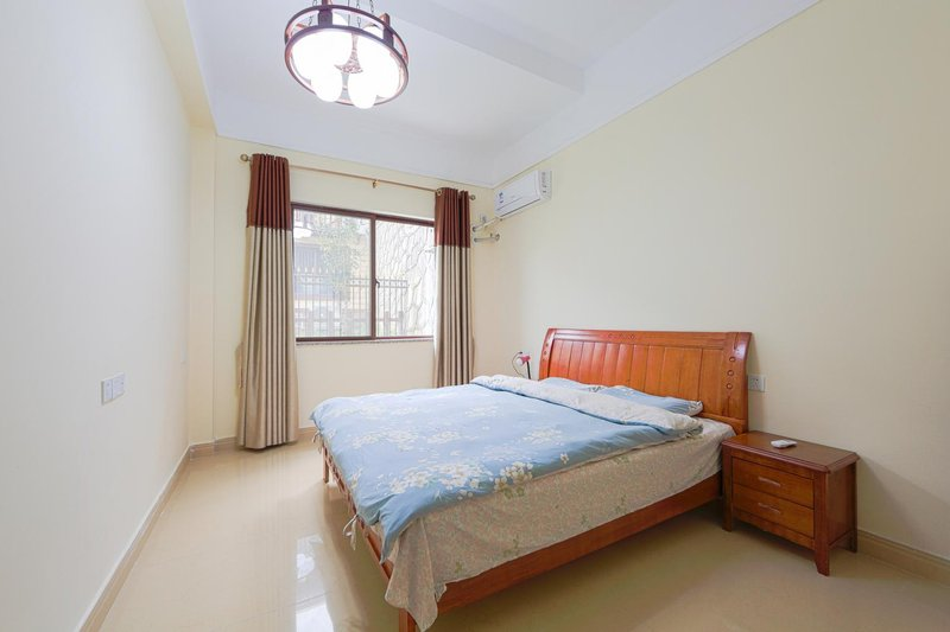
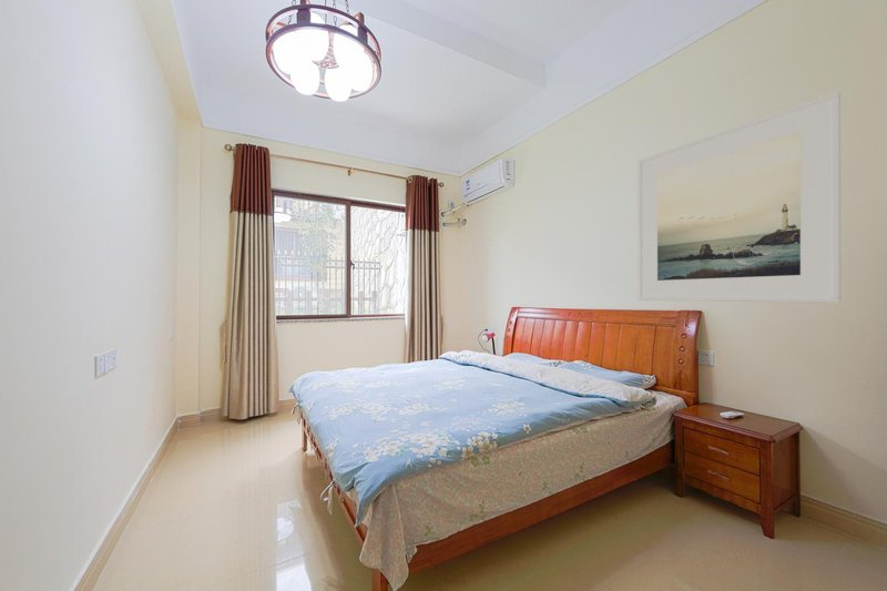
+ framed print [636,90,842,304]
